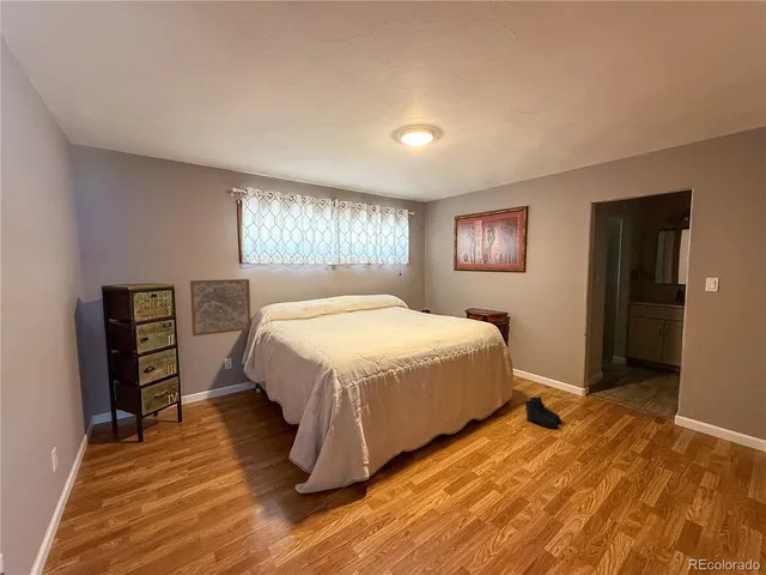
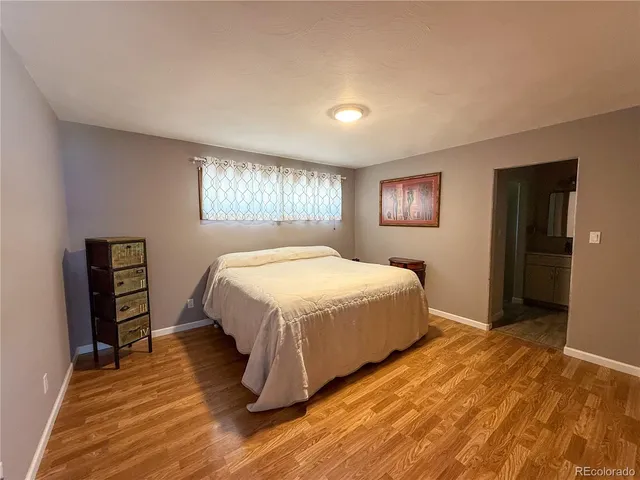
- wall art [189,278,253,338]
- boots [524,395,563,429]
